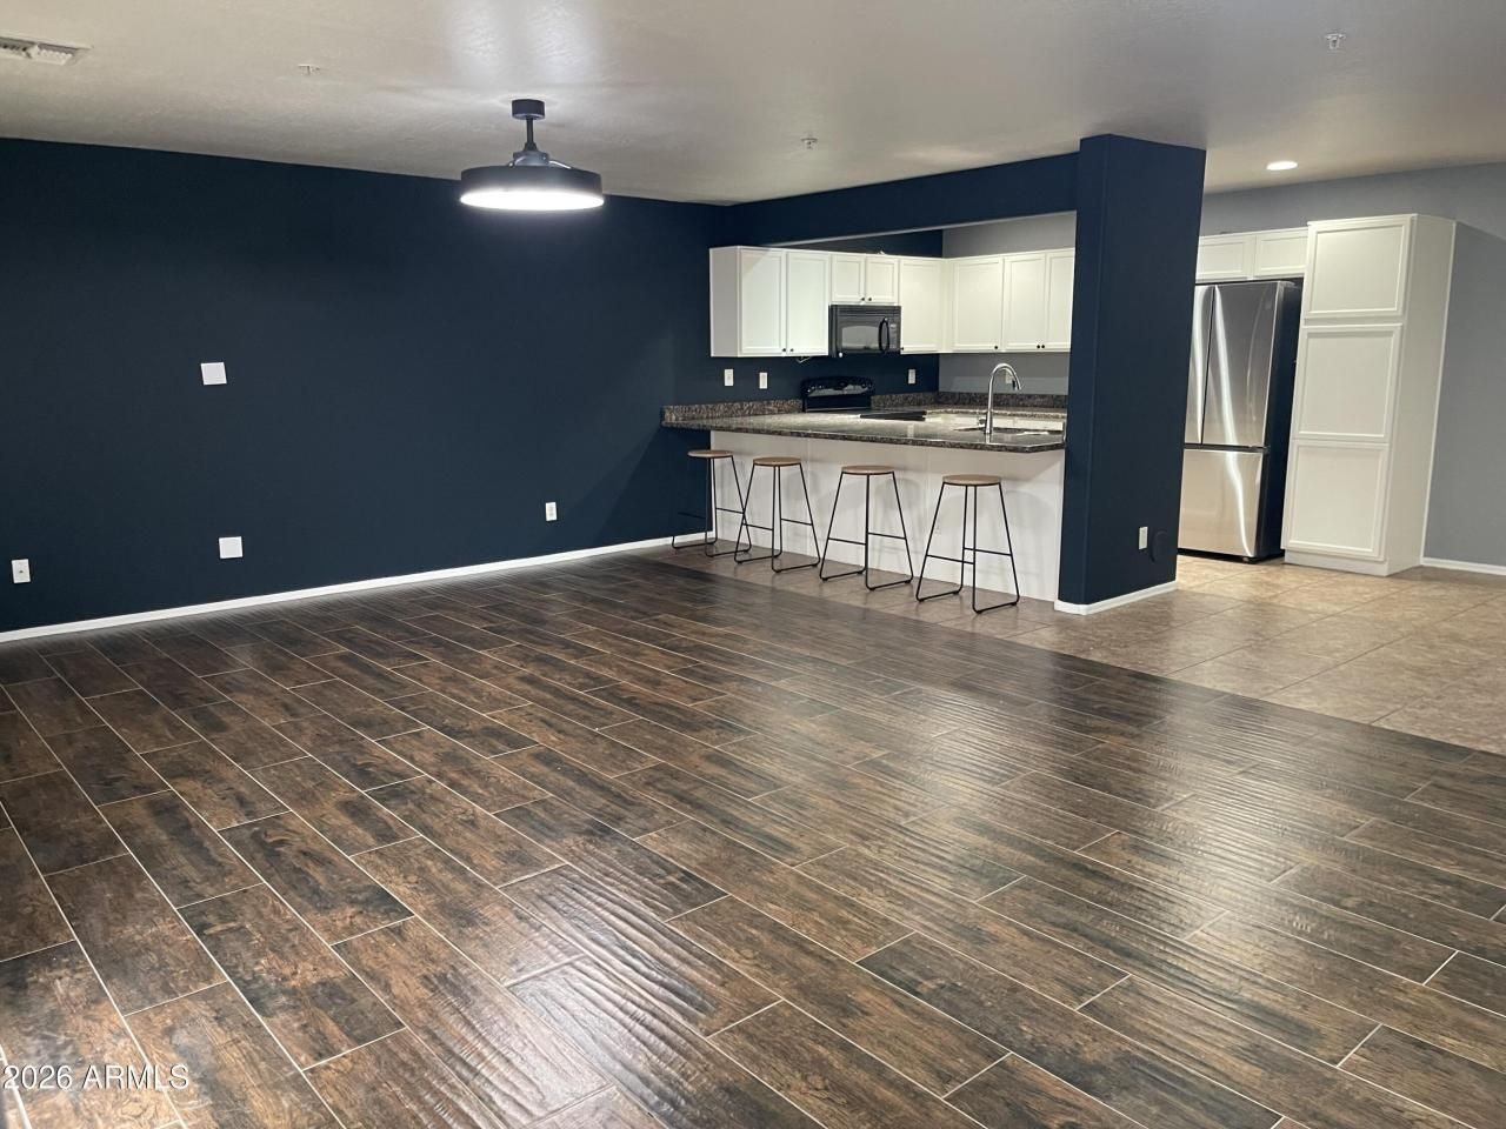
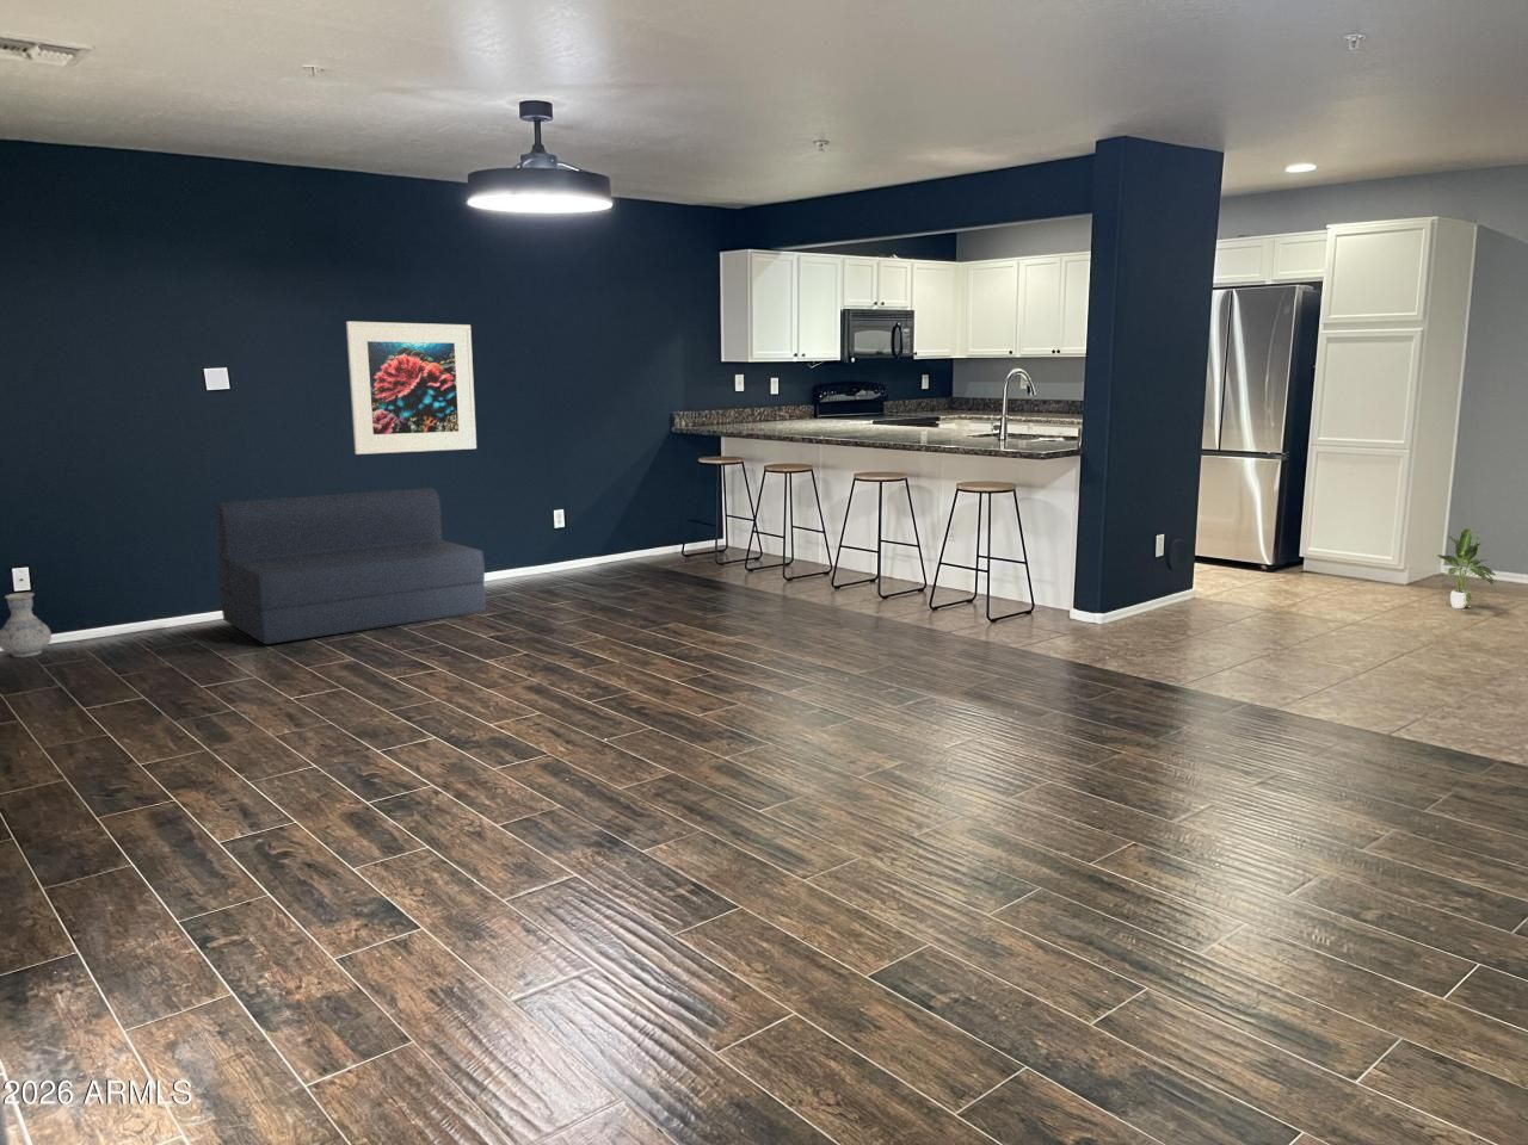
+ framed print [345,321,478,456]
+ potted plant [1437,527,1497,610]
+ vase [0,592,53,658]
+ sofa [213,487,487,645]
